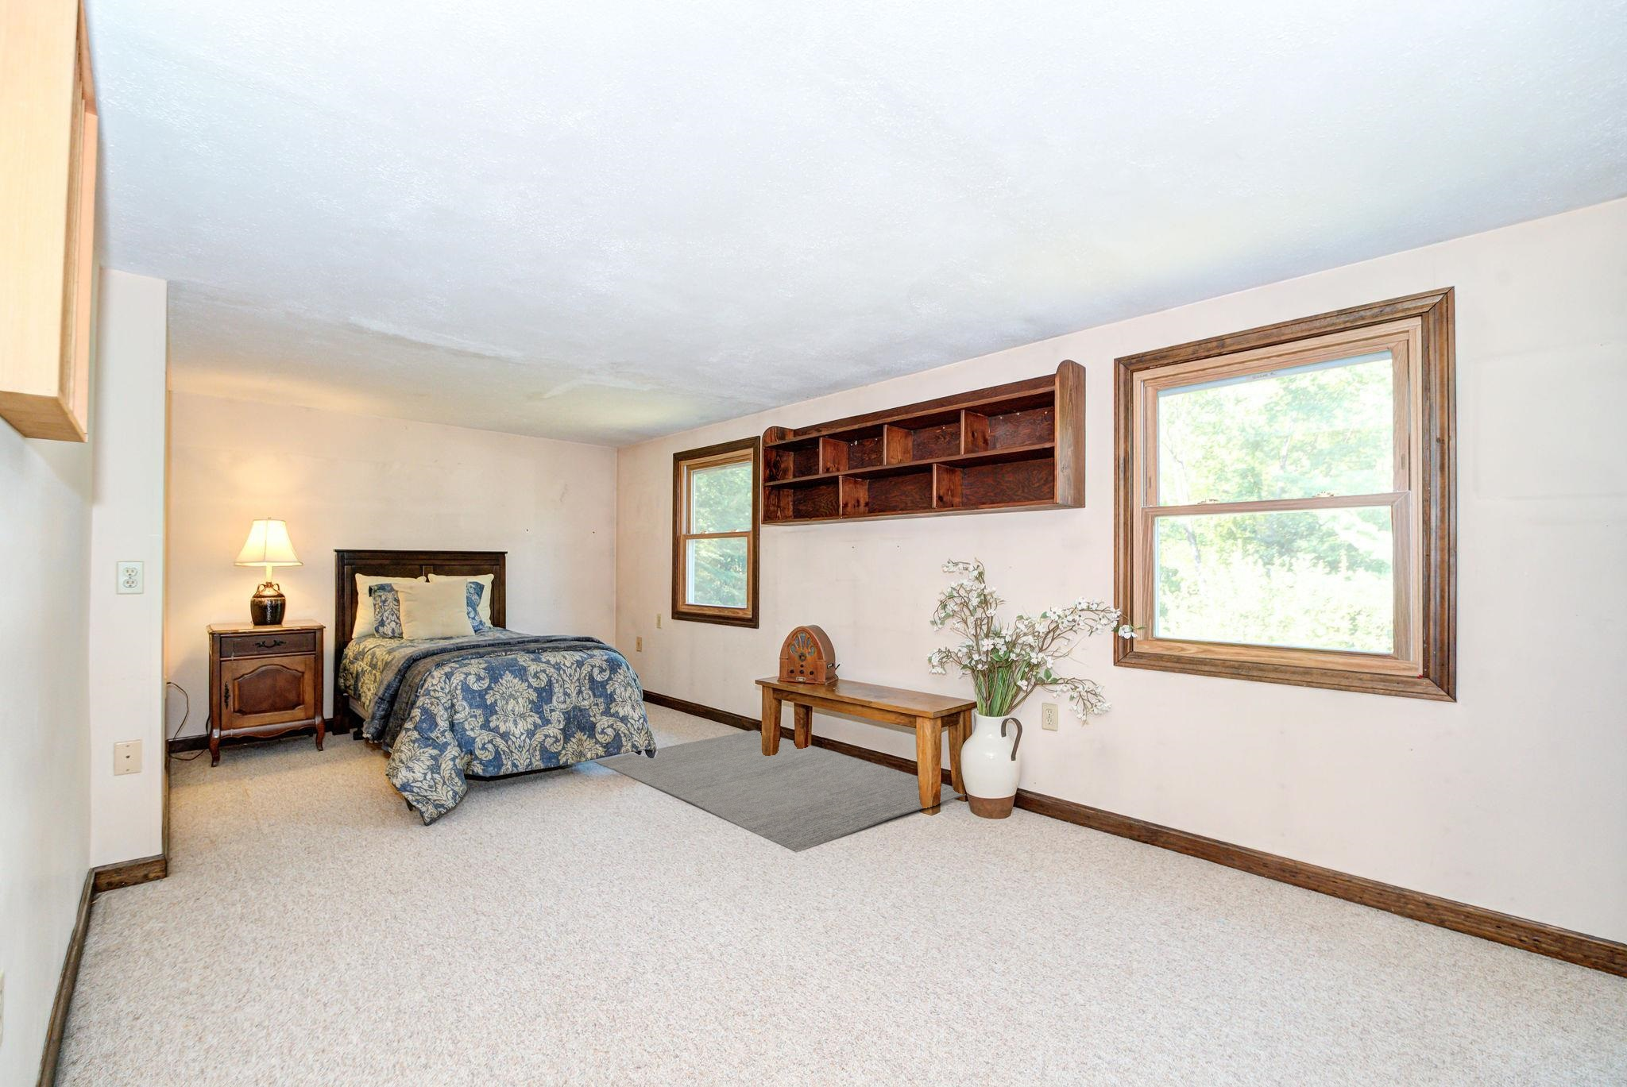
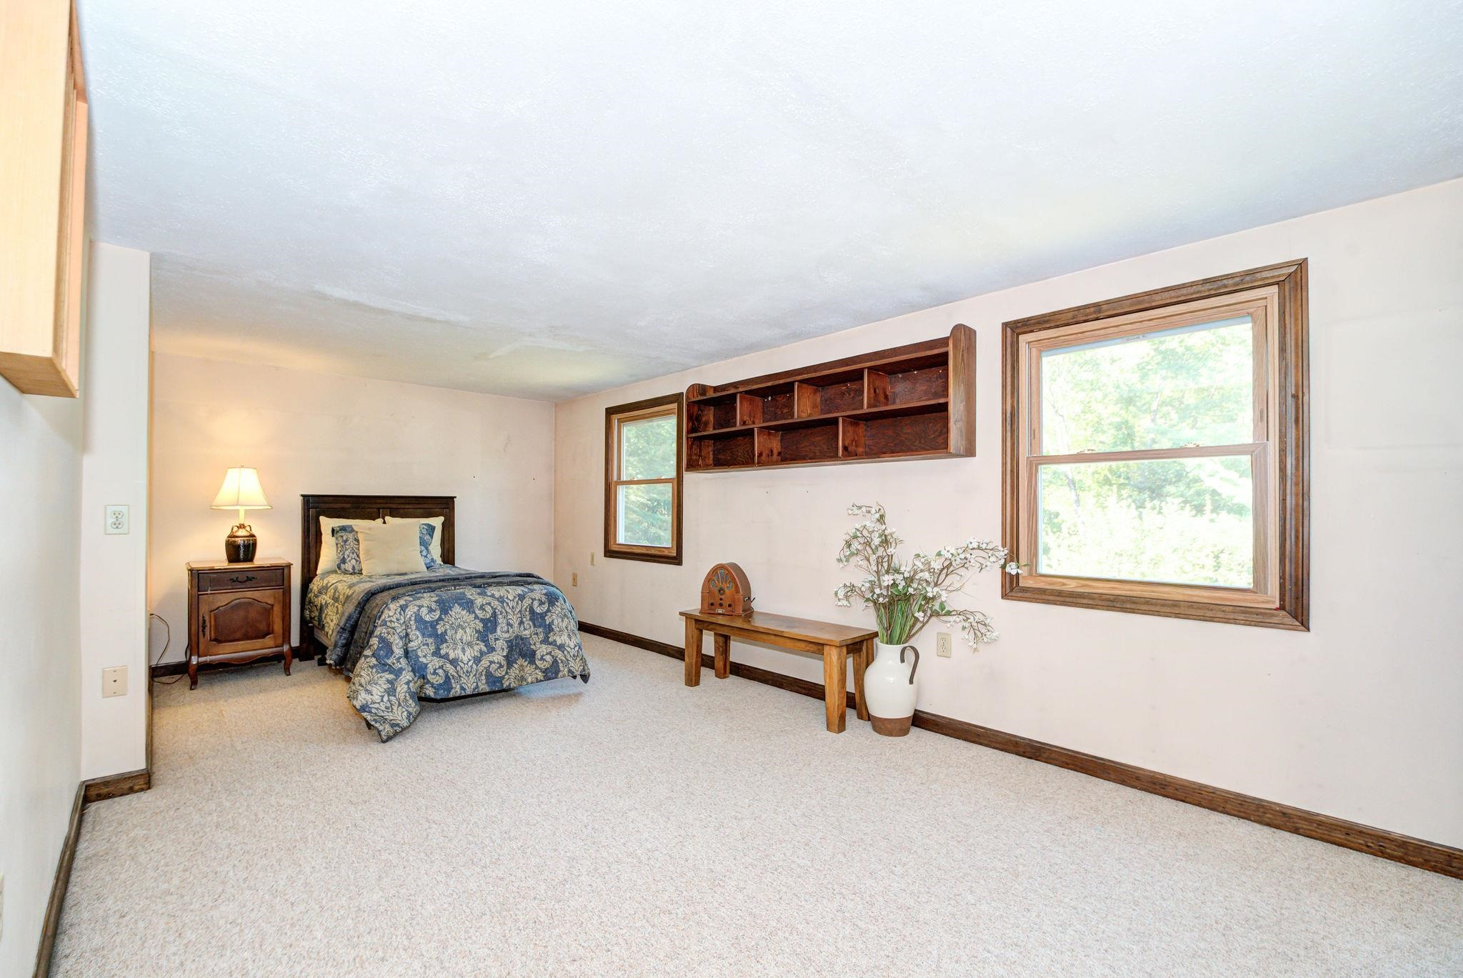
- rug [595,729,967,853]
